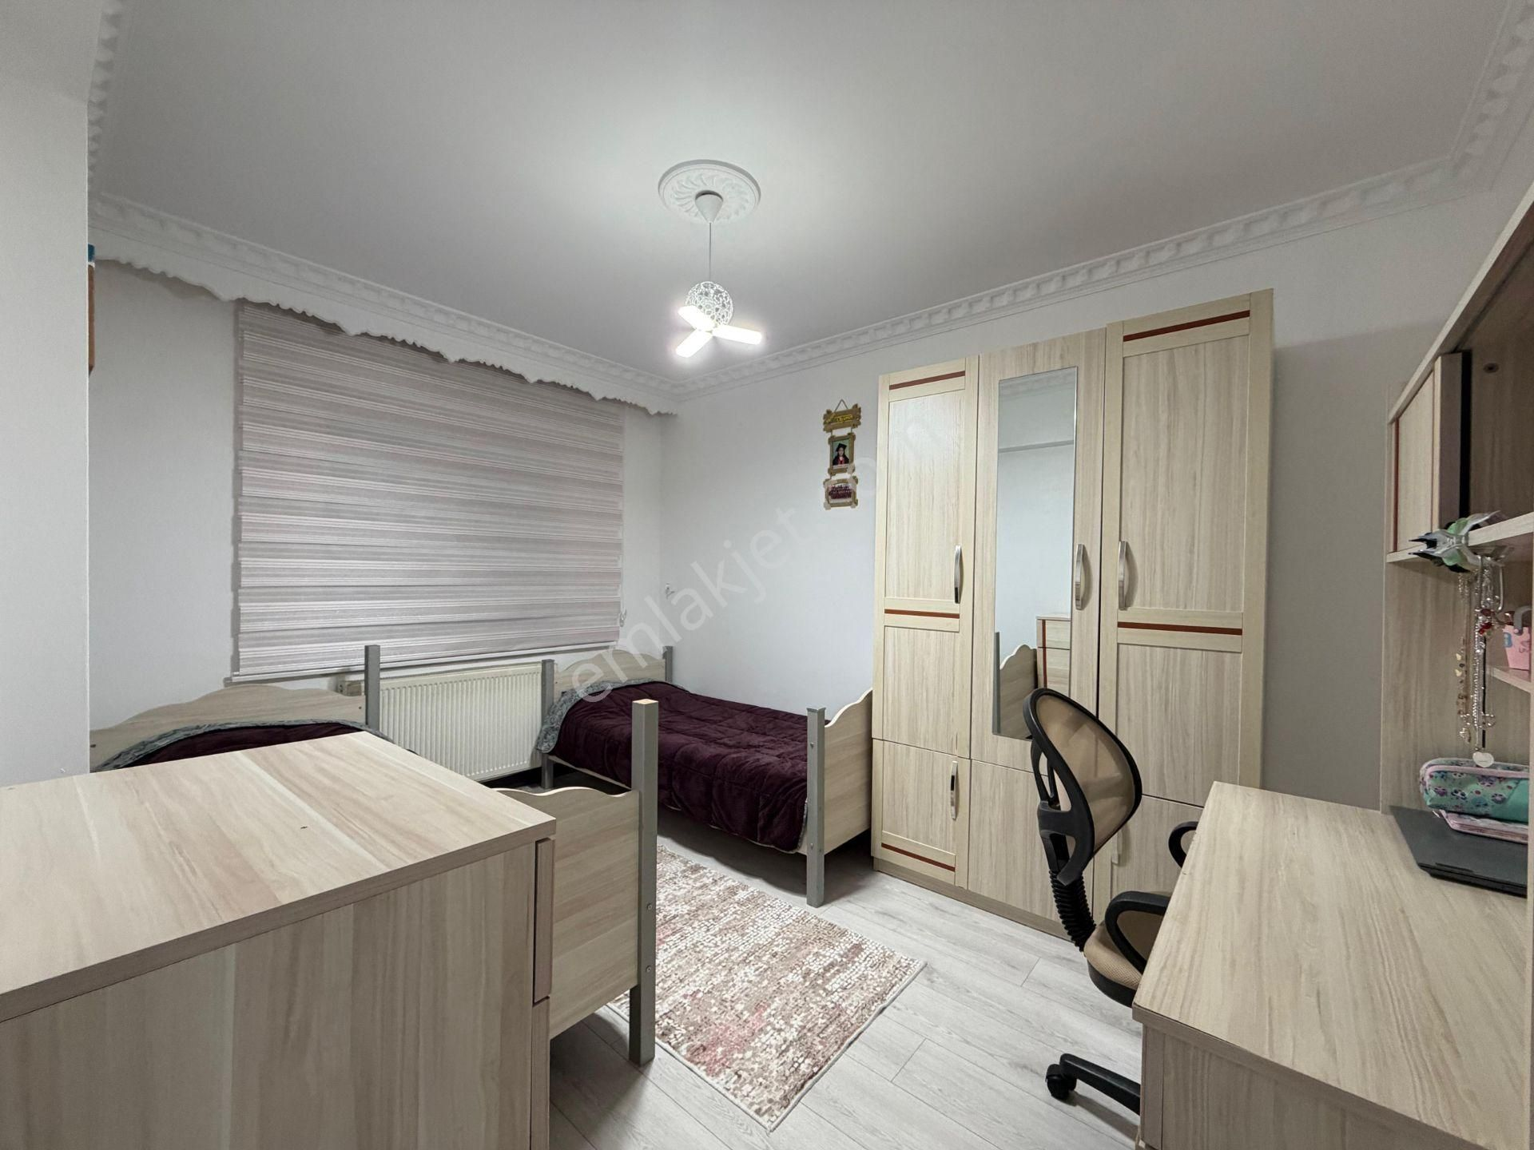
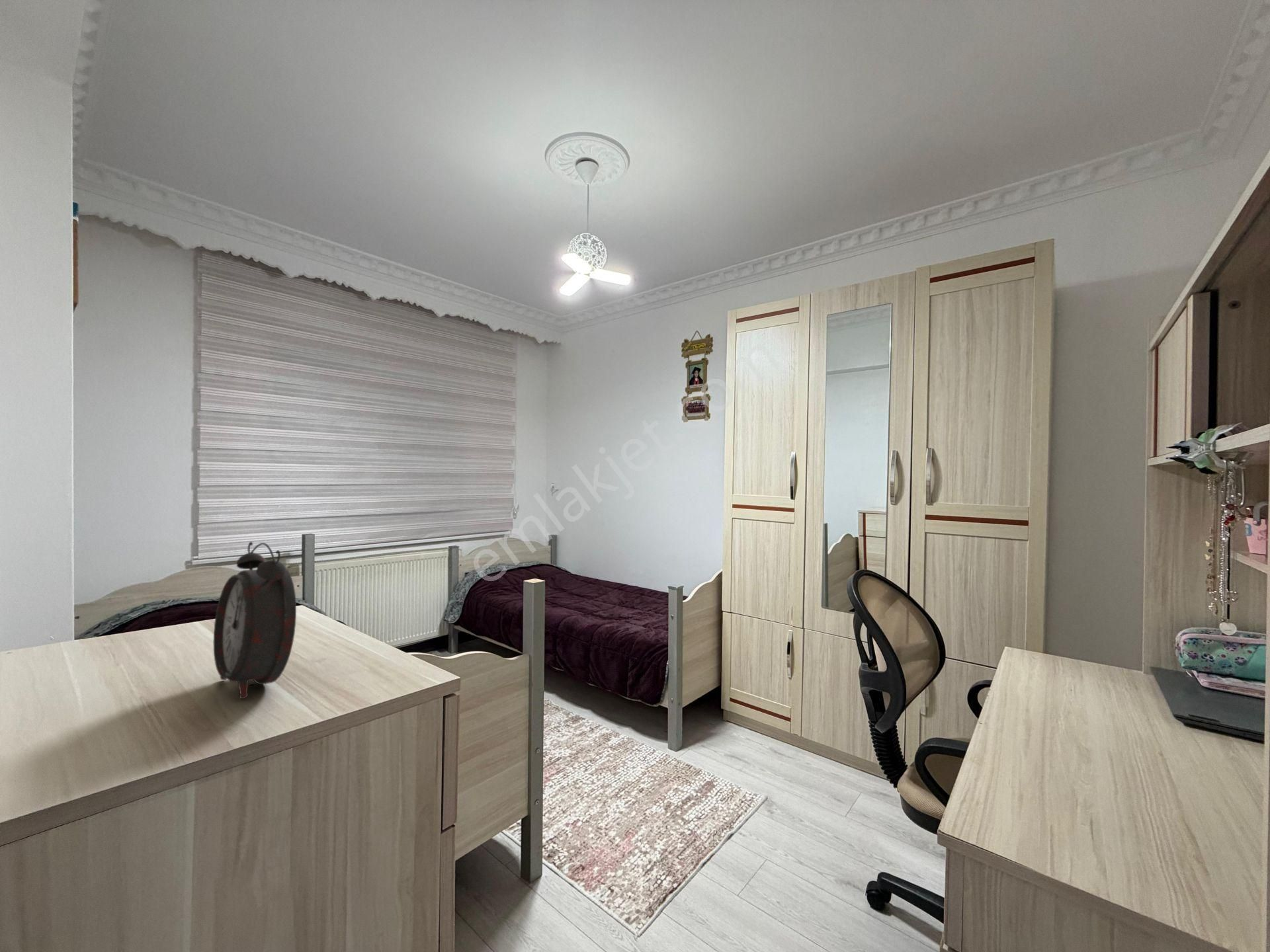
+ alarm clock [213,541,297,699]
